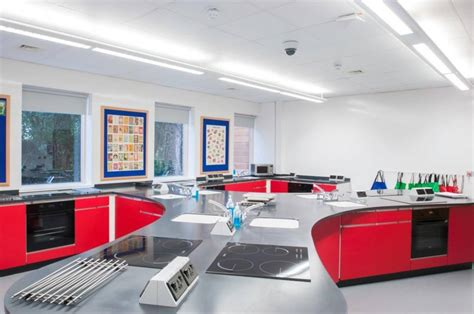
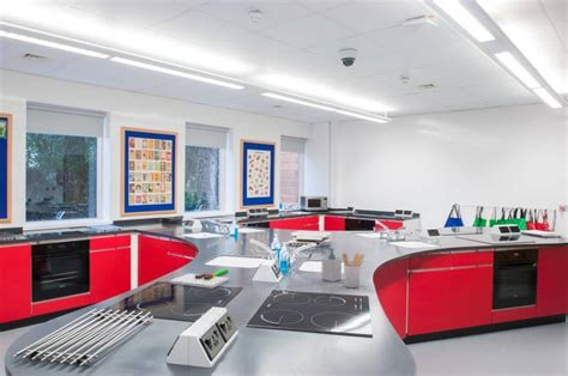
+ utensil holder [342,251,365,289]
+ soap bottle [320,247,343,283]
+ chopping board [168,268,230,290]
